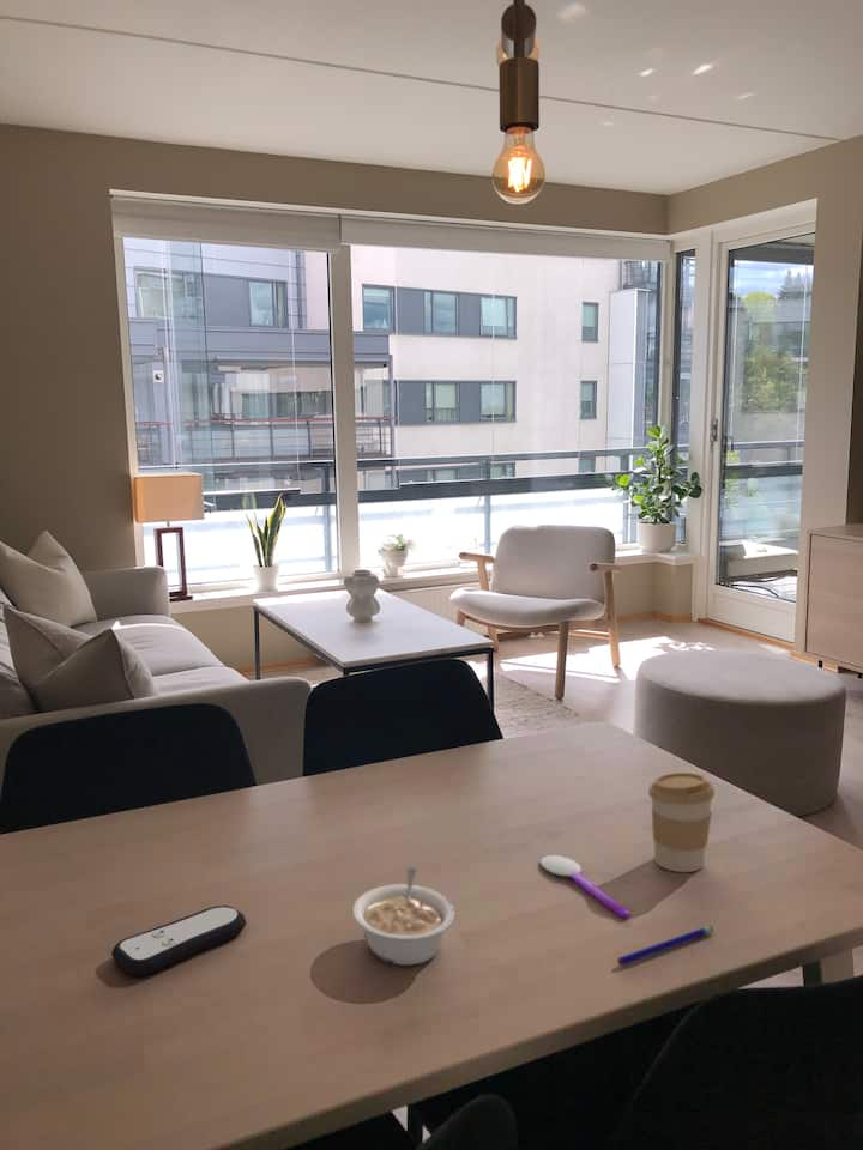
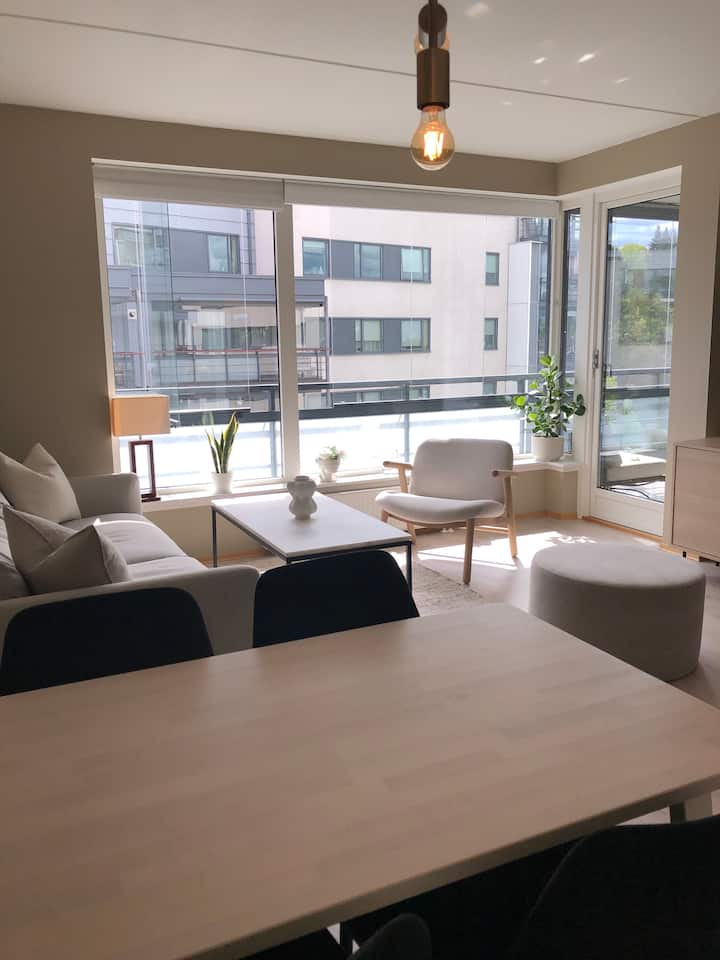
- pen [616,925,714,967]
- coffee cup [647,771,716,873]
- spoon [539,854,632,919]
- remote control [110,904,247,976]
- legume [351,866,455,967]
